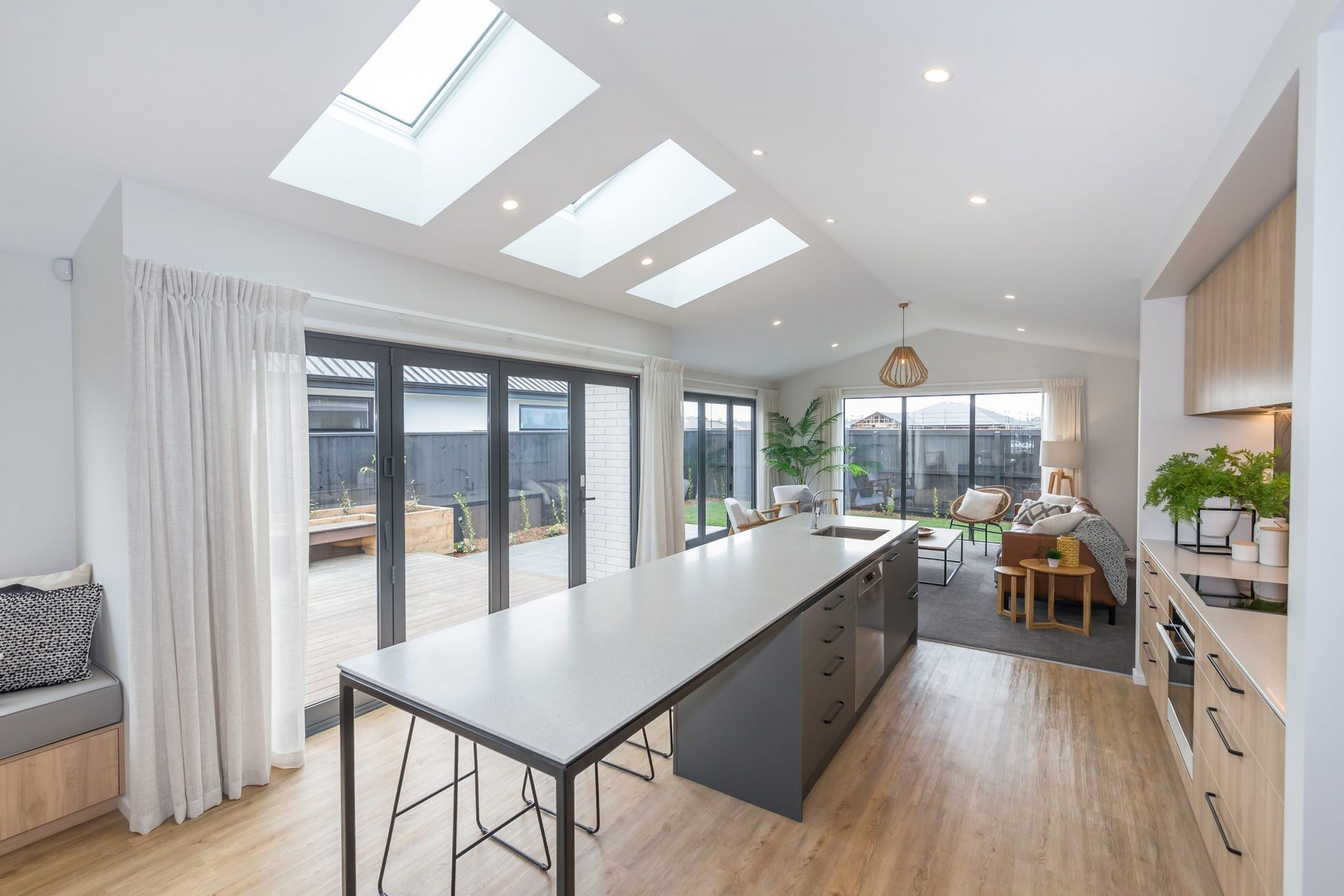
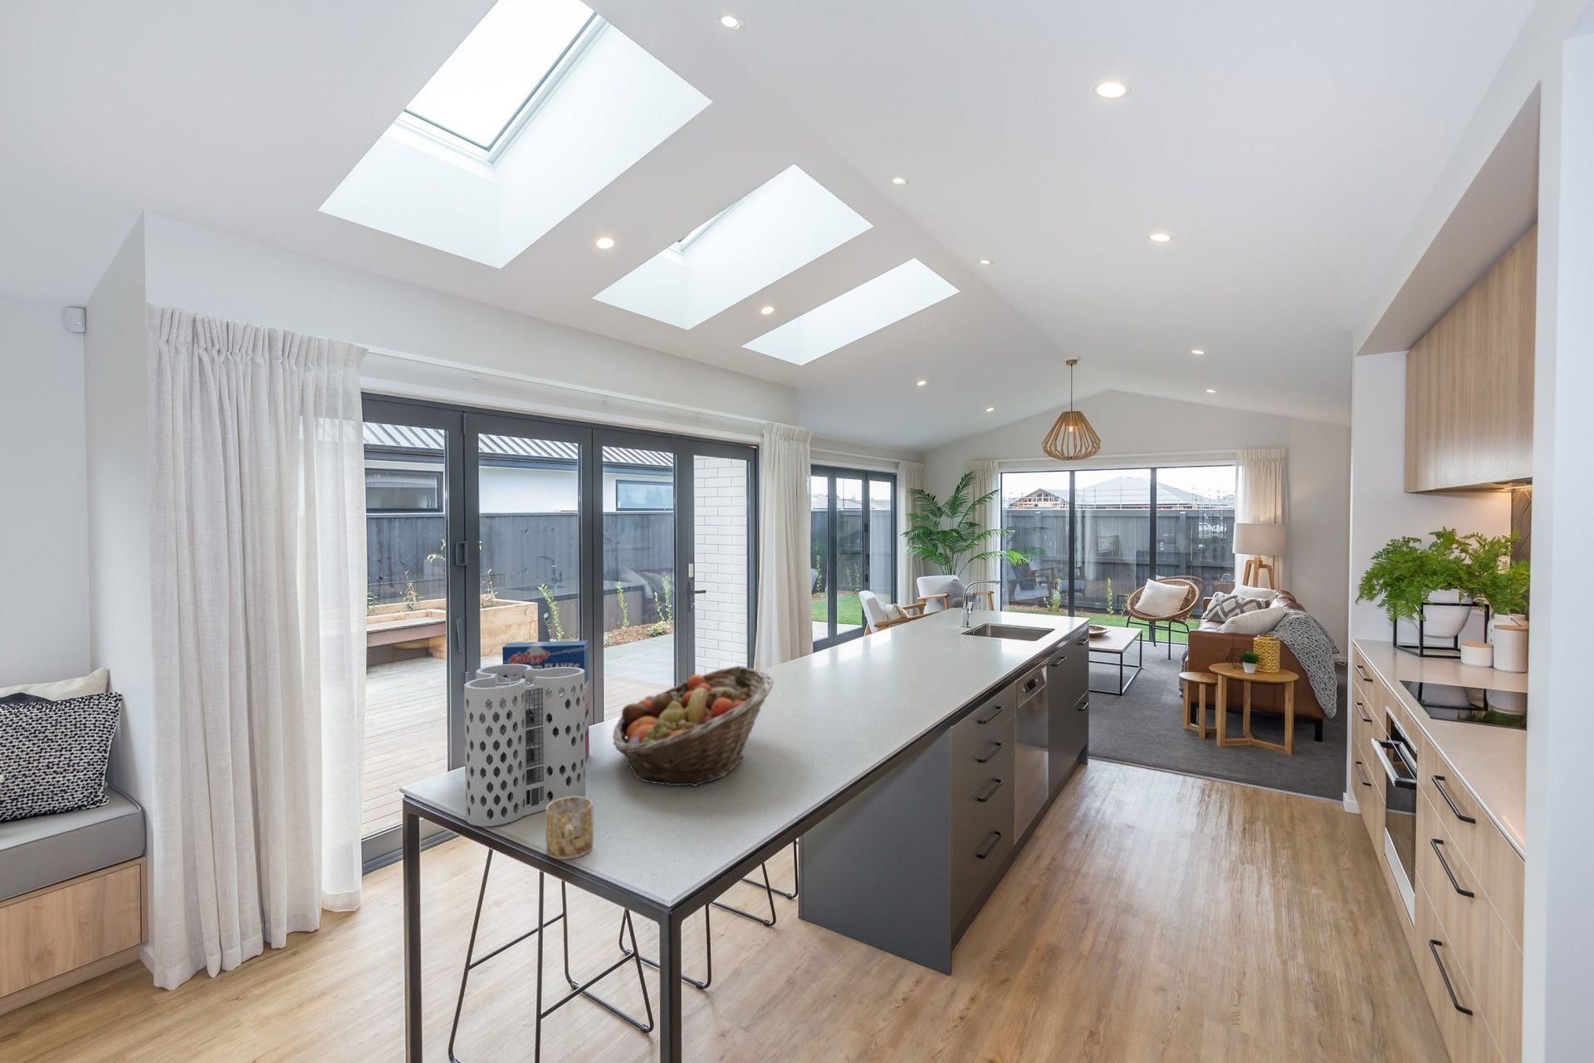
+ cereal box [502,639,591,763]
+ mug [544,796,594,860]
+ utensil holder [464,663,586,827]
+ fruit basket [612,666,774,788]
